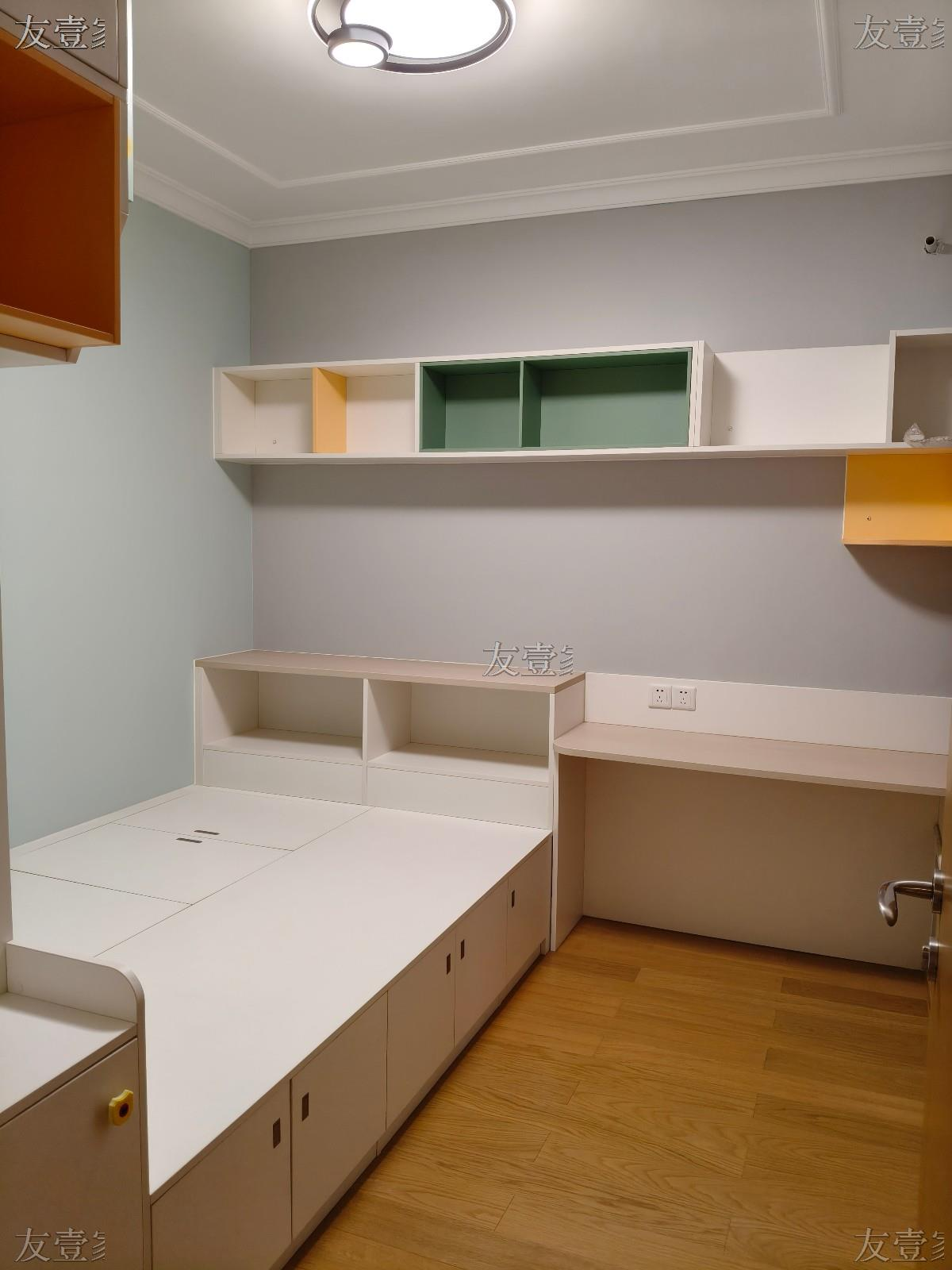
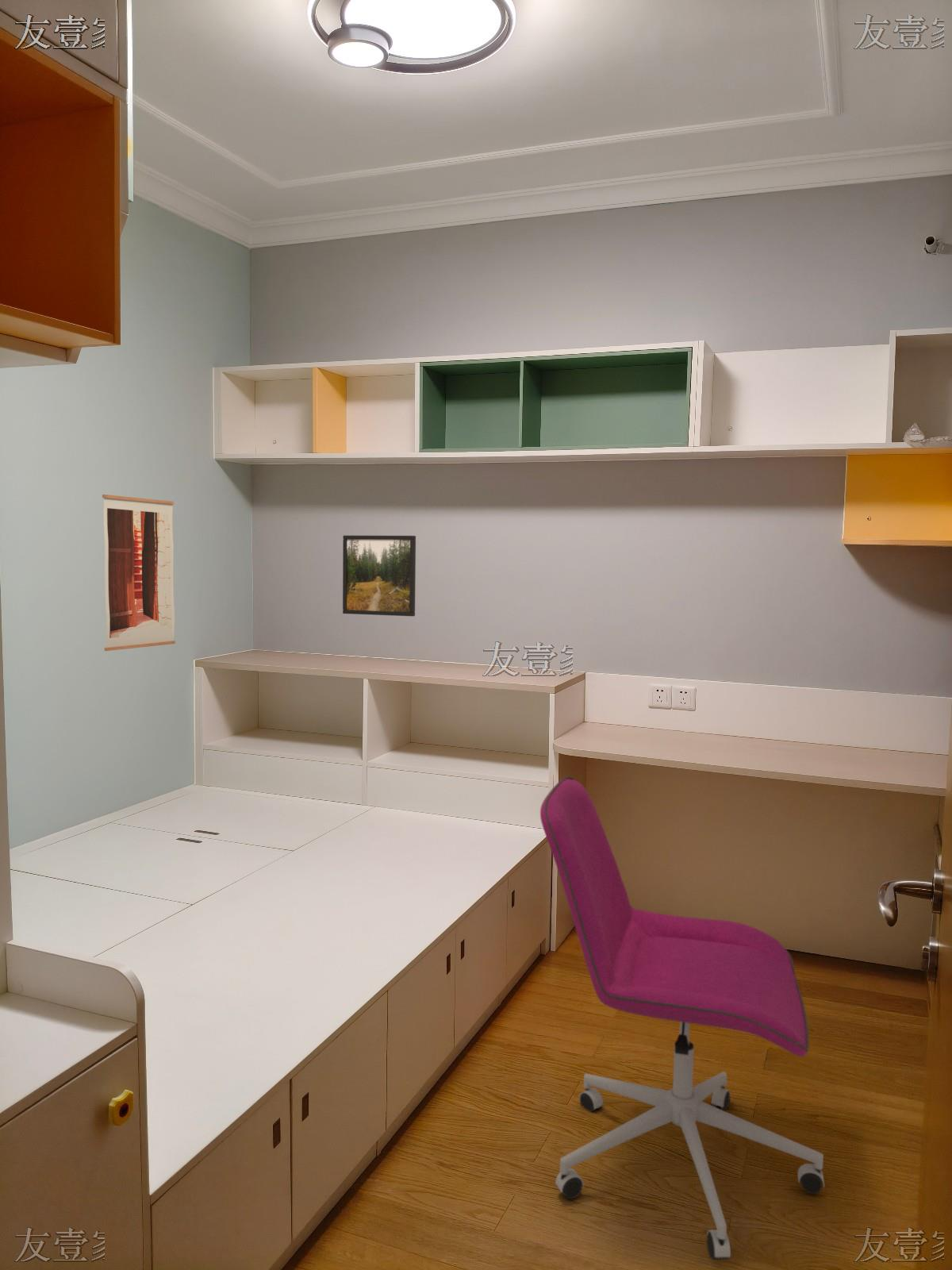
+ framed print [342,535,417,617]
+ wall art [102,494,176,652]
+ office chair [539,775,825,1260]
